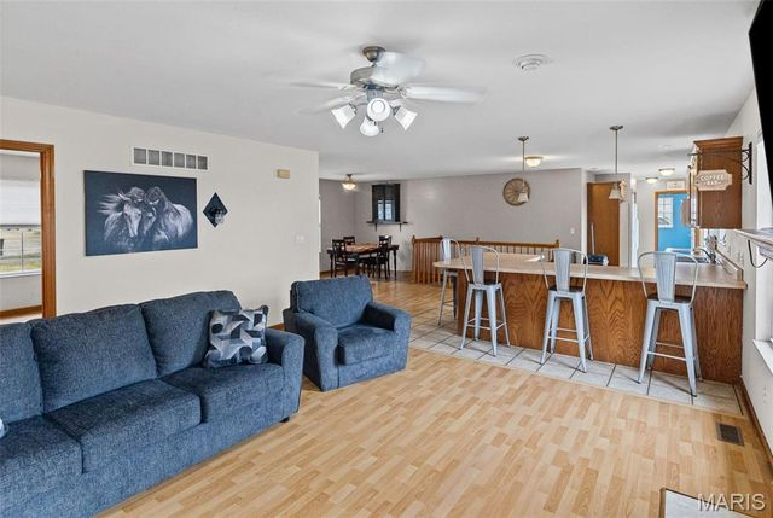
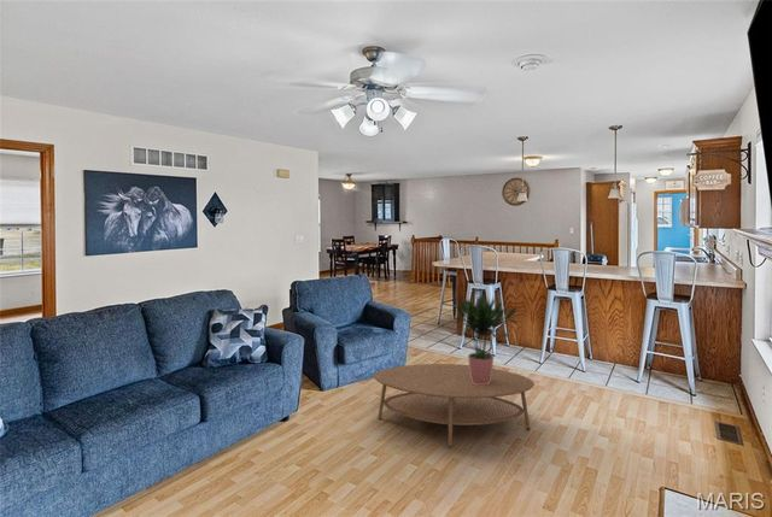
+ potted plant [455,293,519,384]
+ coffee table [373,363,536,447]
